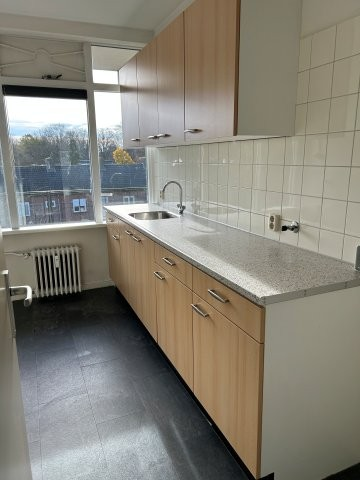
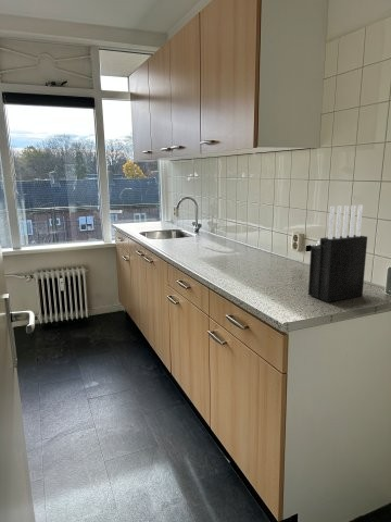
+ knife block [307,203,368,303]
